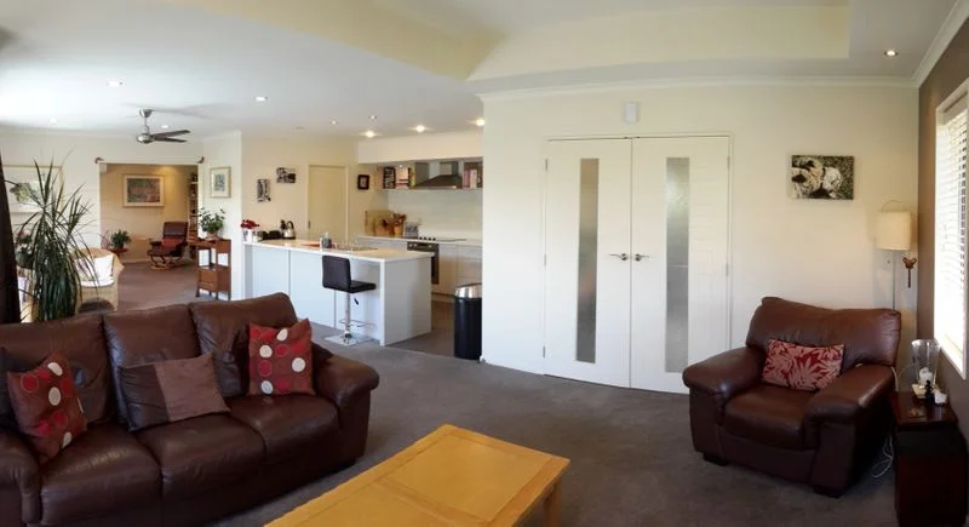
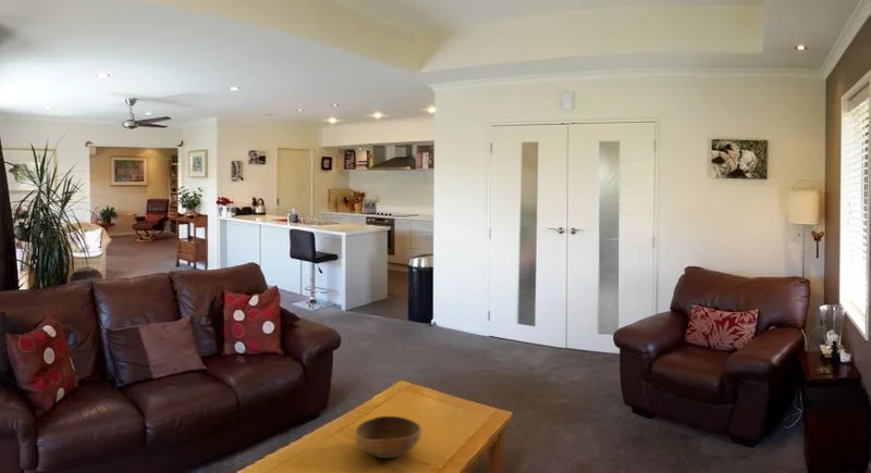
+ bowl [353,415,422,459]
